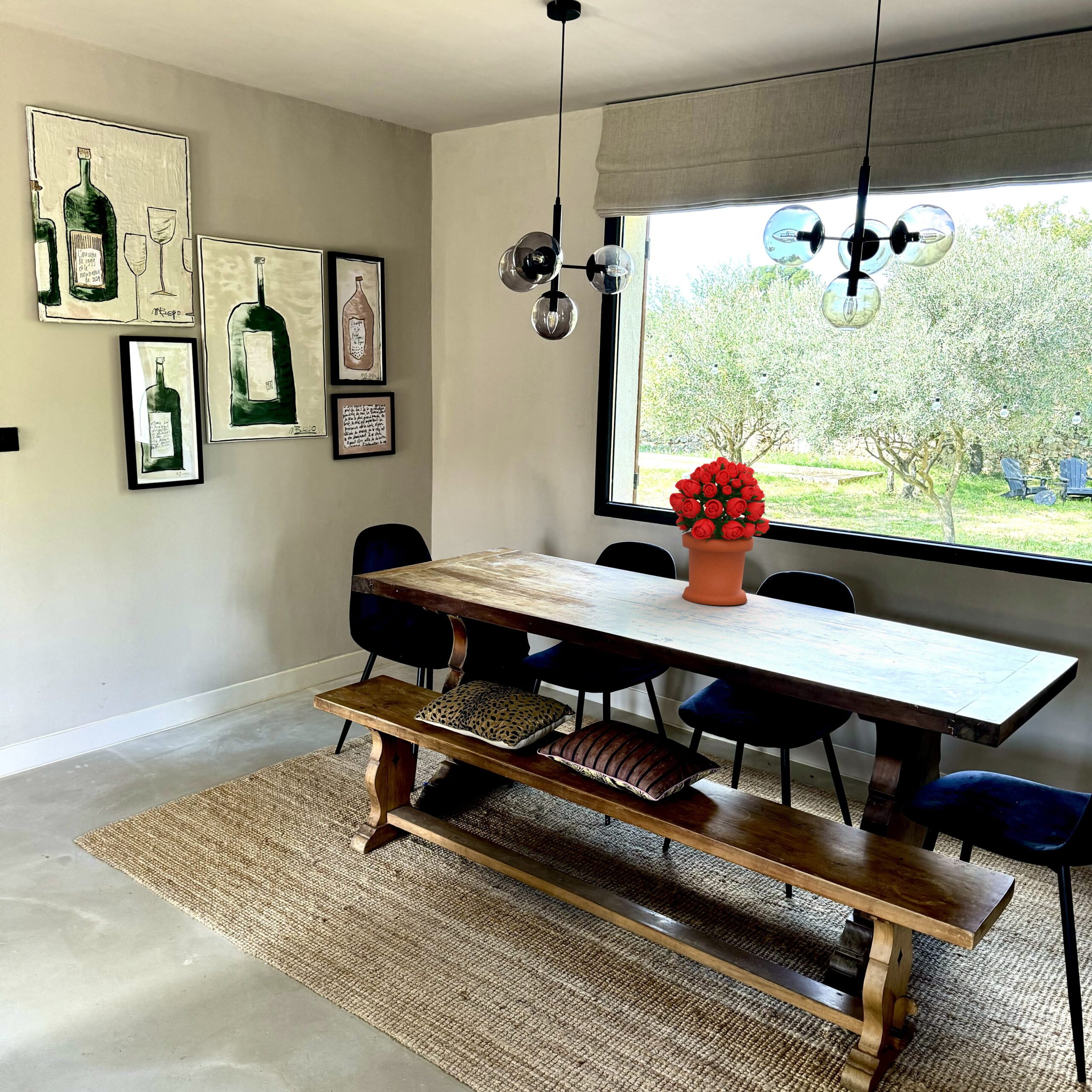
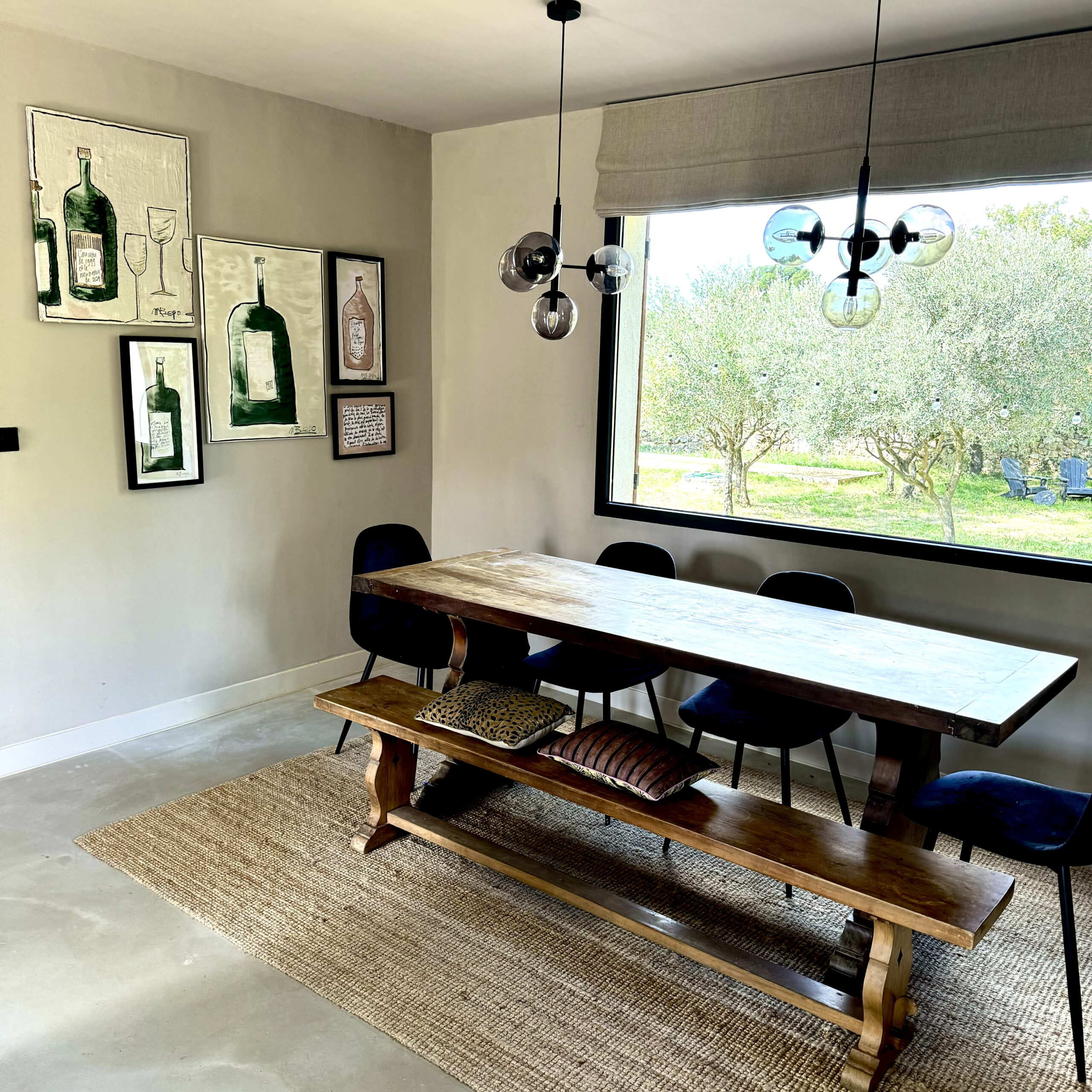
- bouquet [669,456,770,606]
